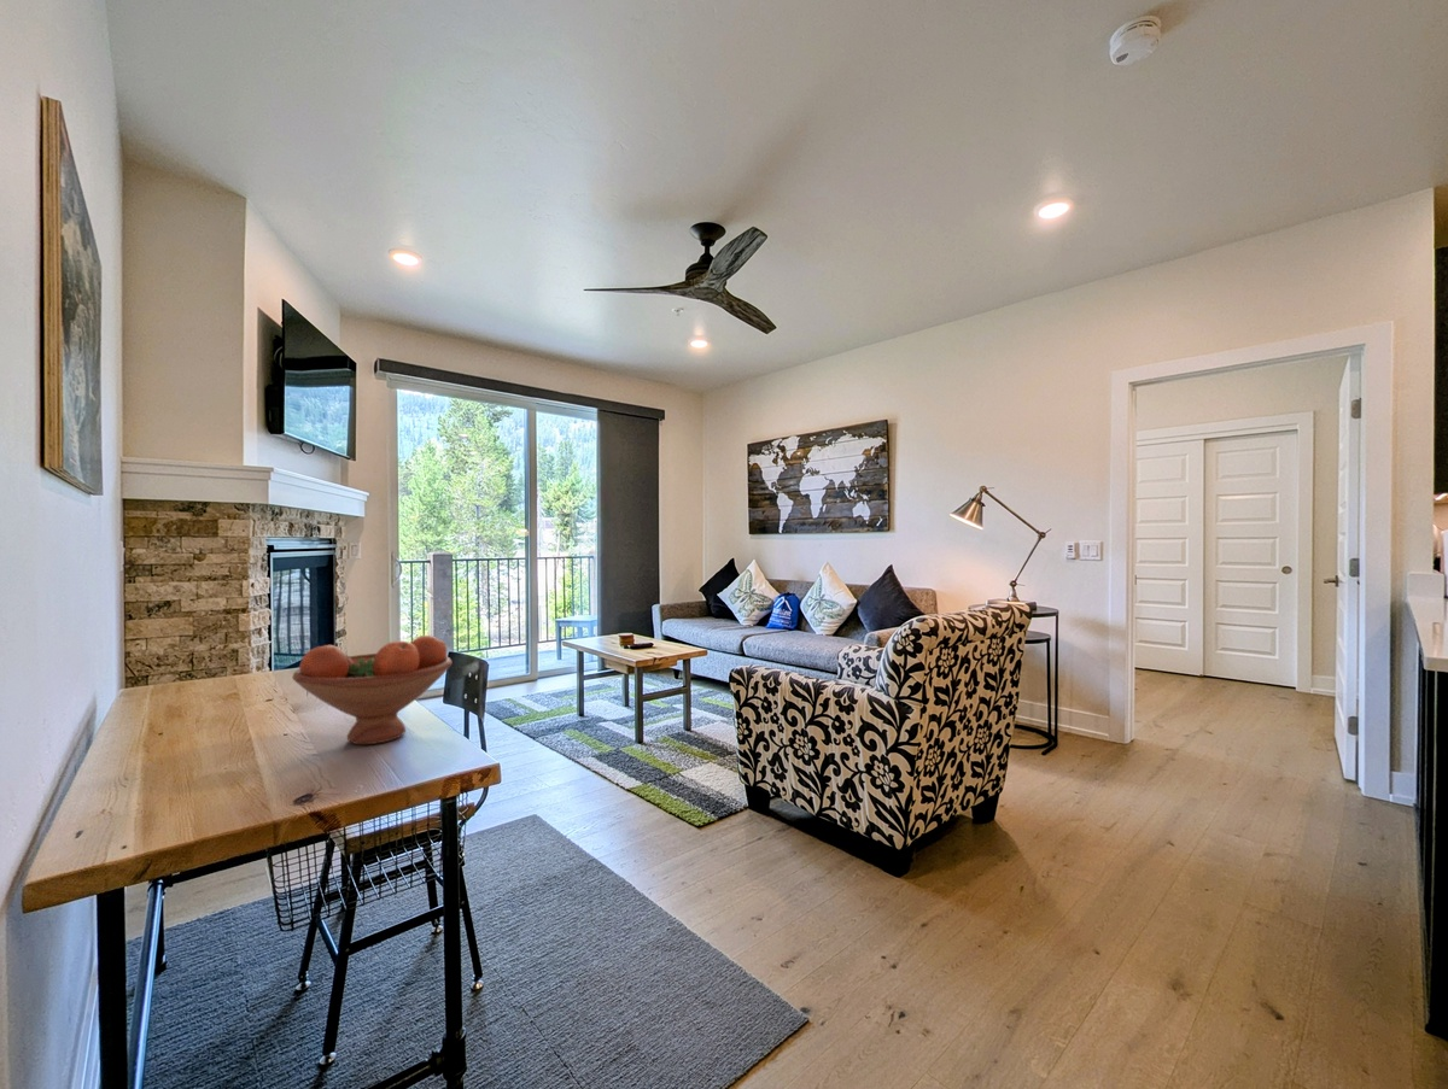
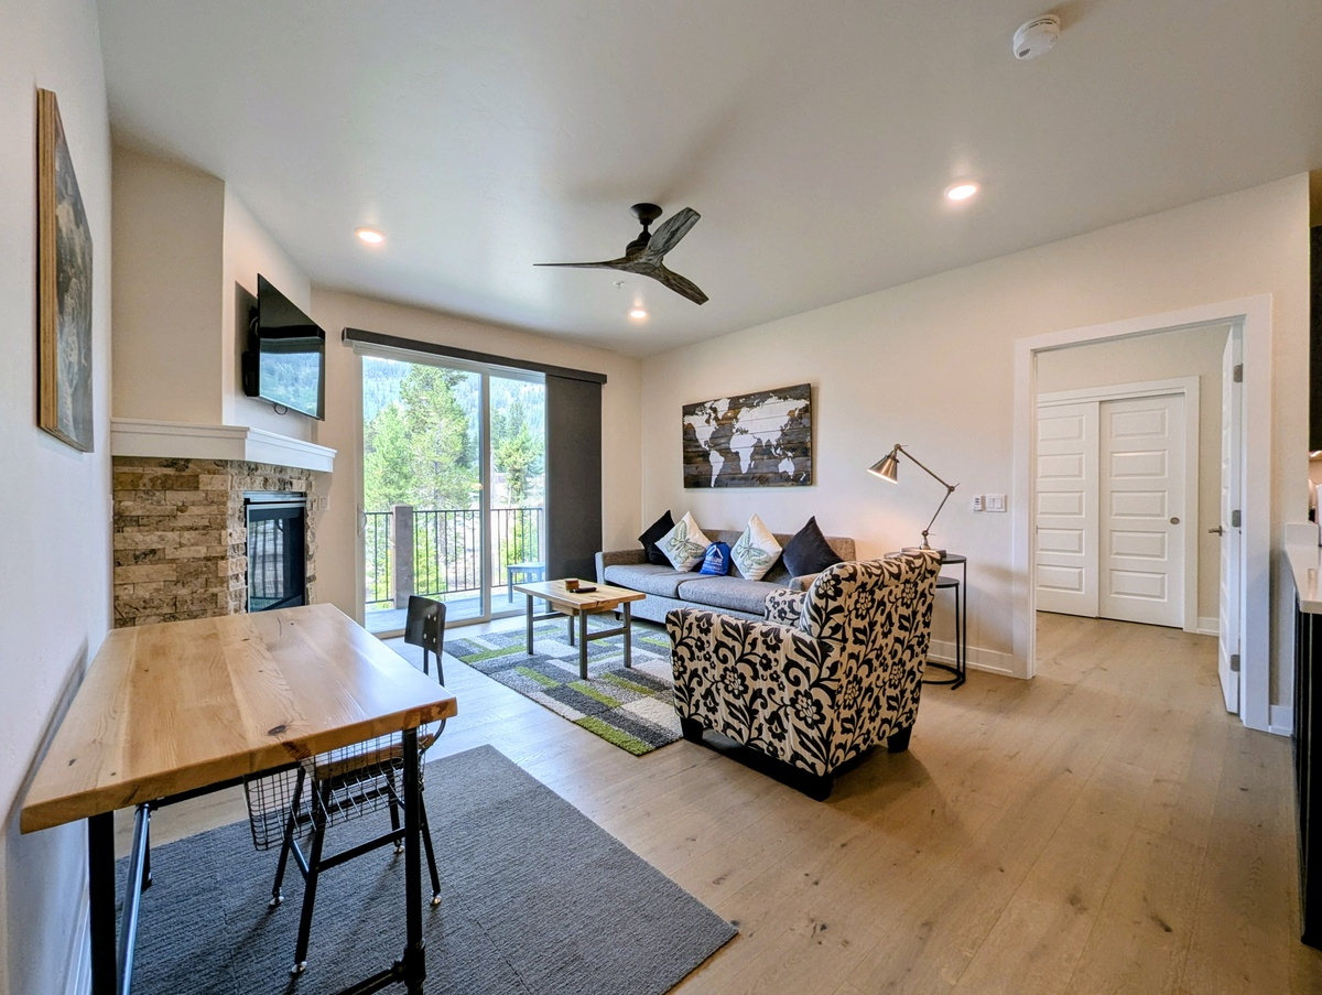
- fruit bowl [291,634,454,745]
